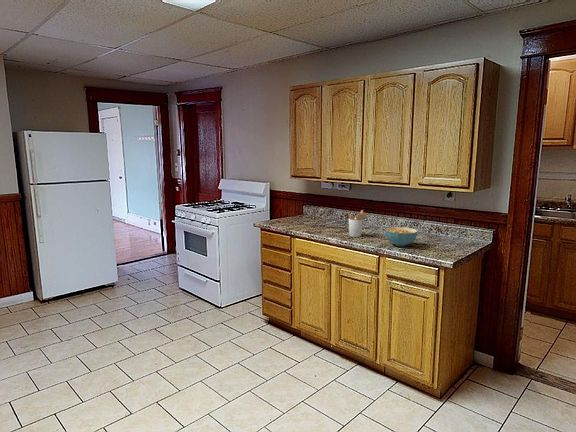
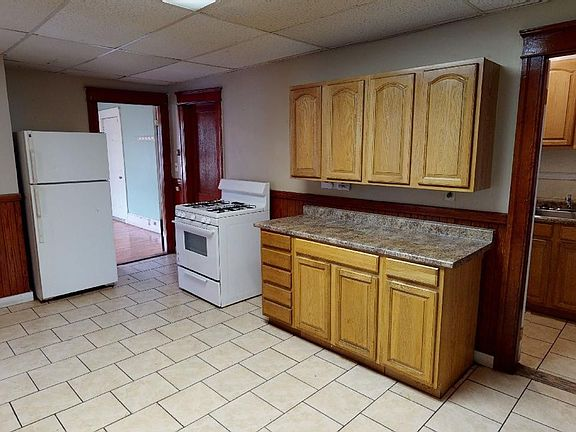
- cereal bowl [384,226,419,247]
- utensil holder [347,209,369,238]
